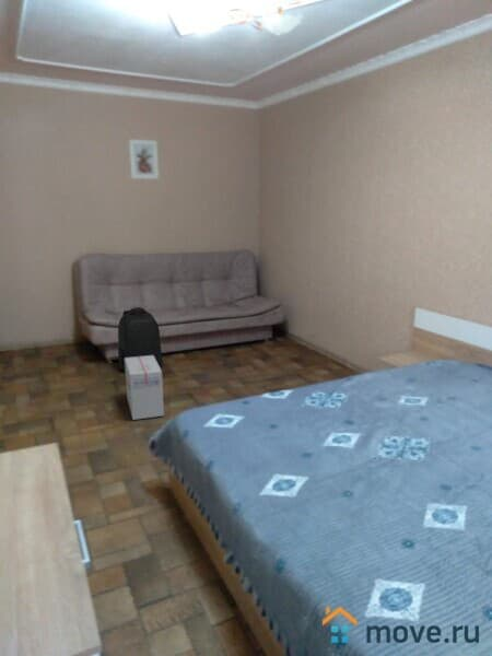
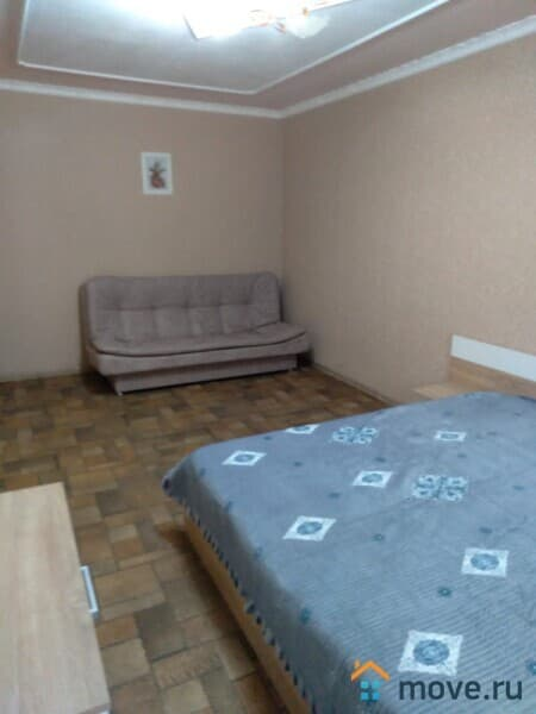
- cardboard box [125,355,165,421]
- backpack [117,306,164,373]
